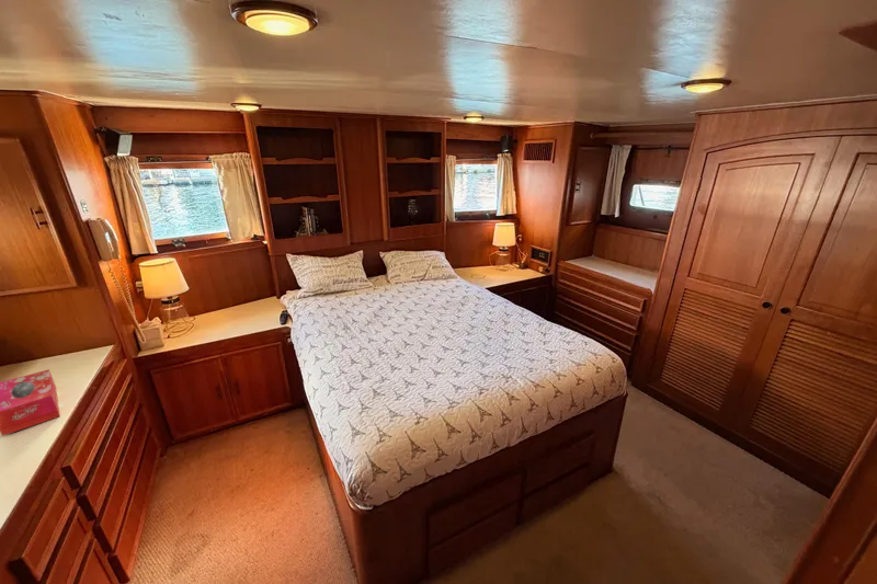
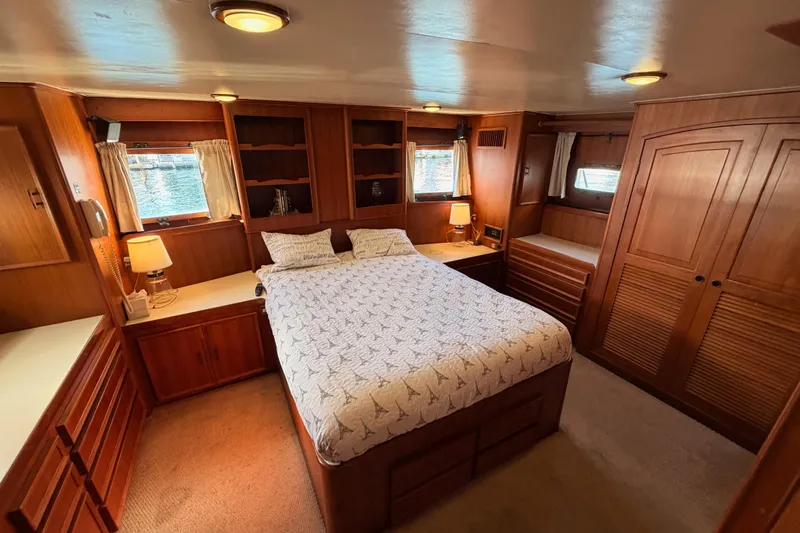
- tissue box [0,368,61,437]
